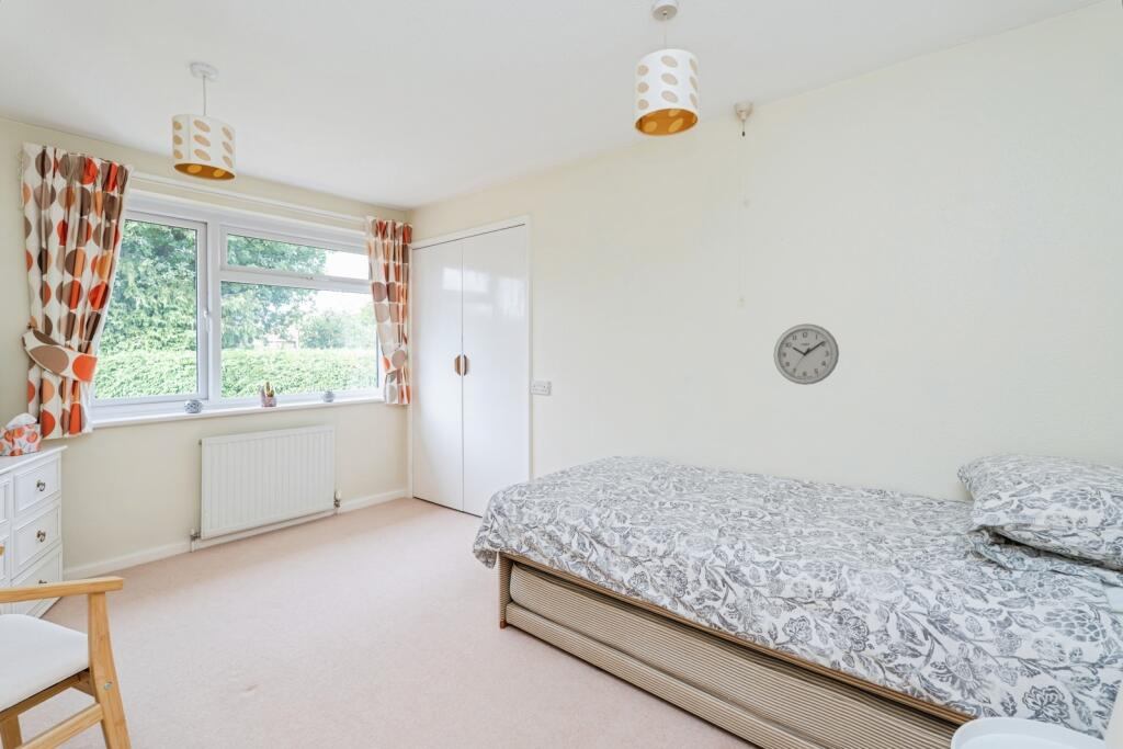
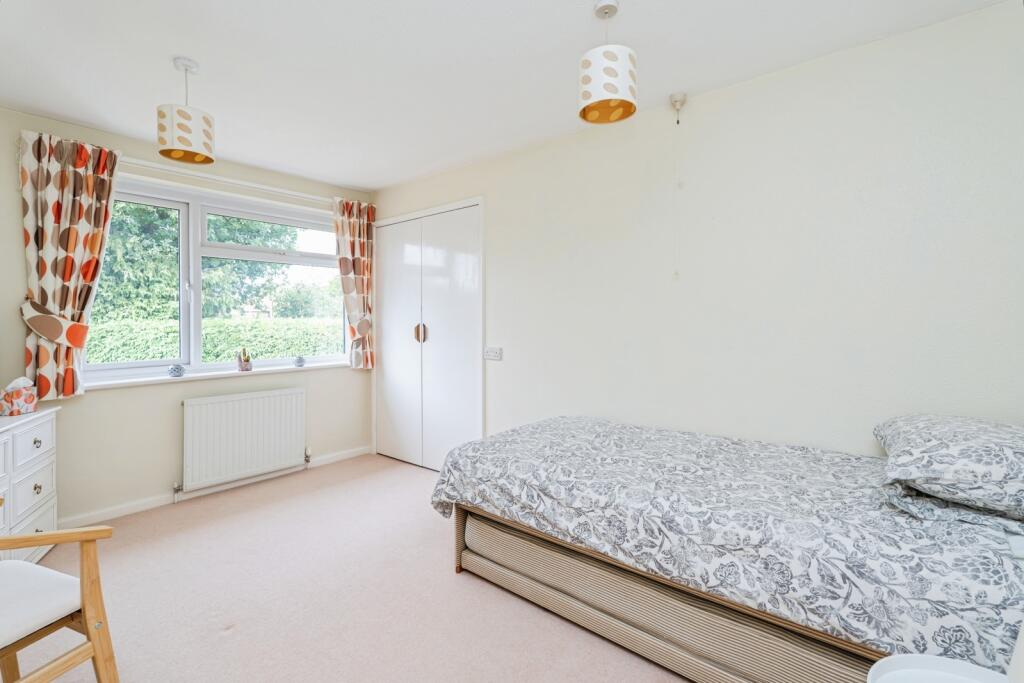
- wall clock [772,322,840,386]
